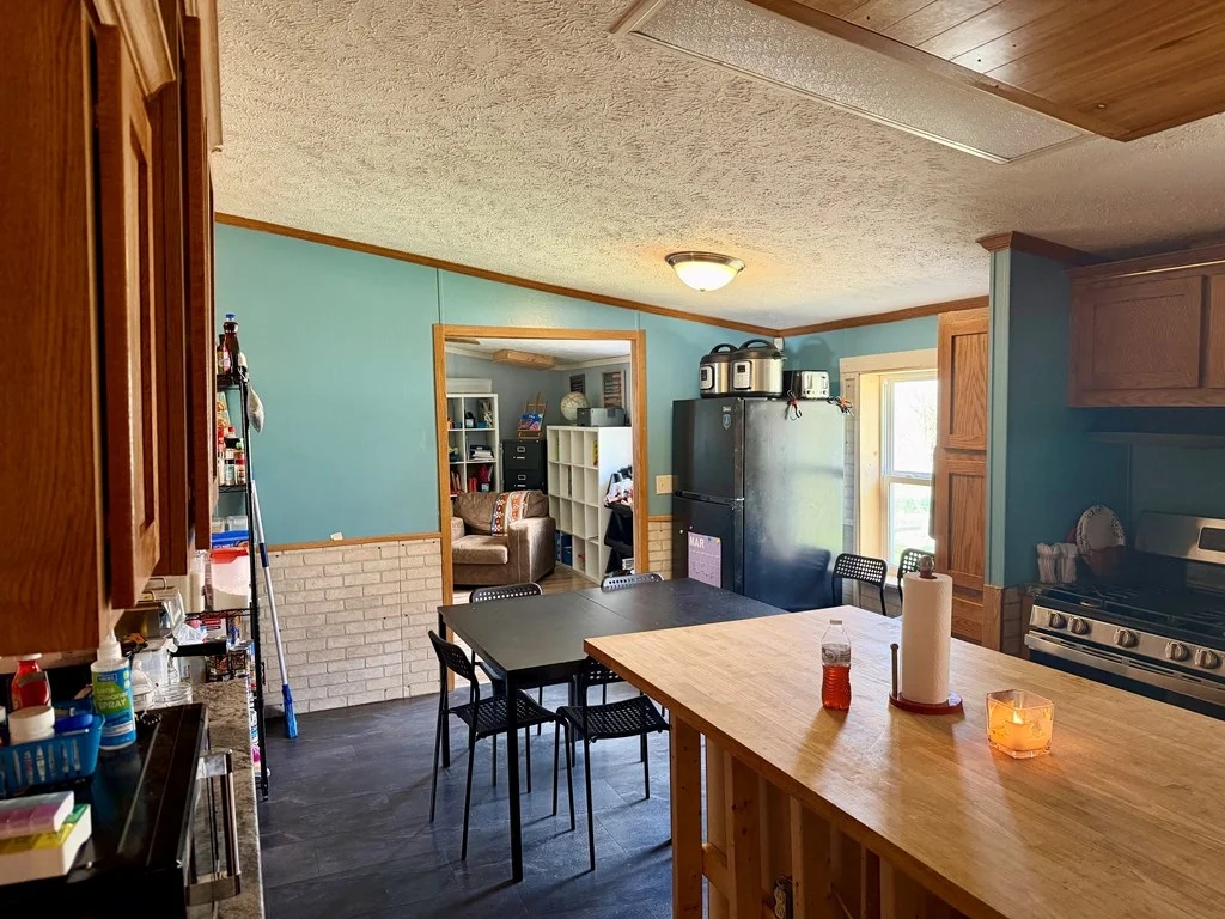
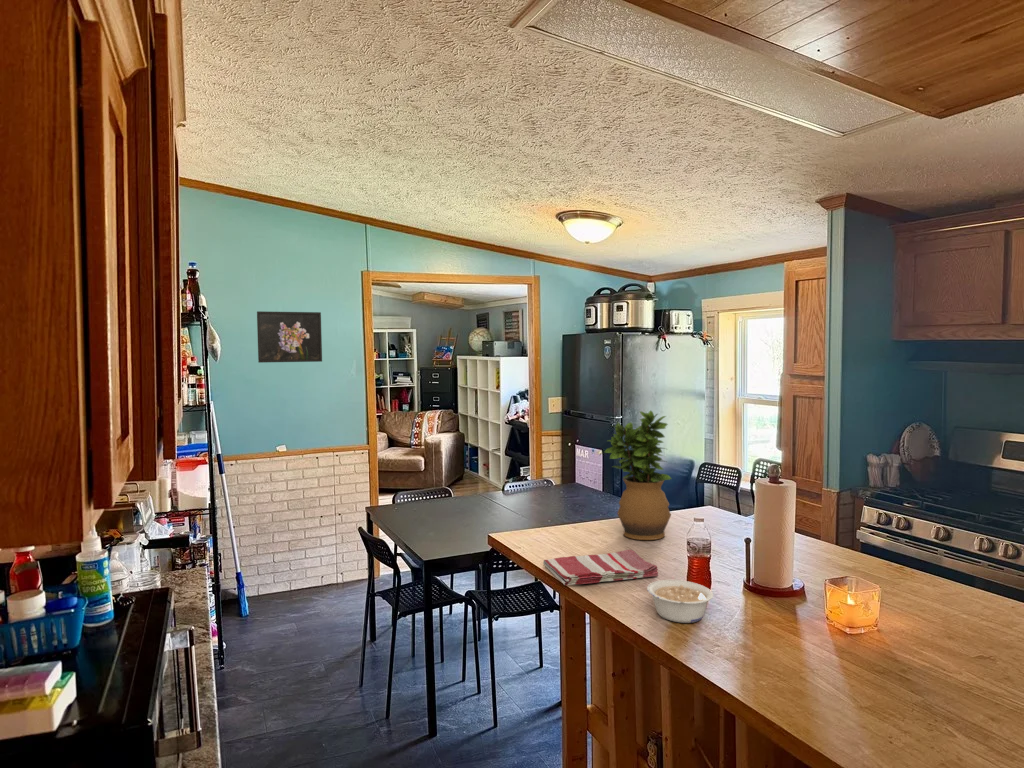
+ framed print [256,310,323,364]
+ potted plant [604,409,672,541]
+ legume [646,579,714,624]
+ dish towel [542,549,659,586]
